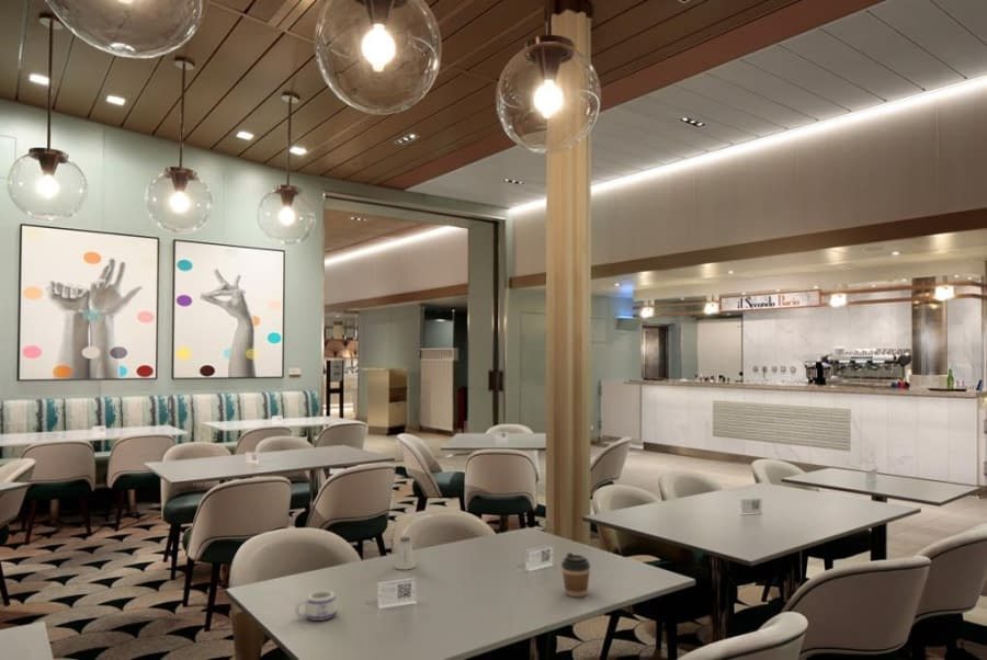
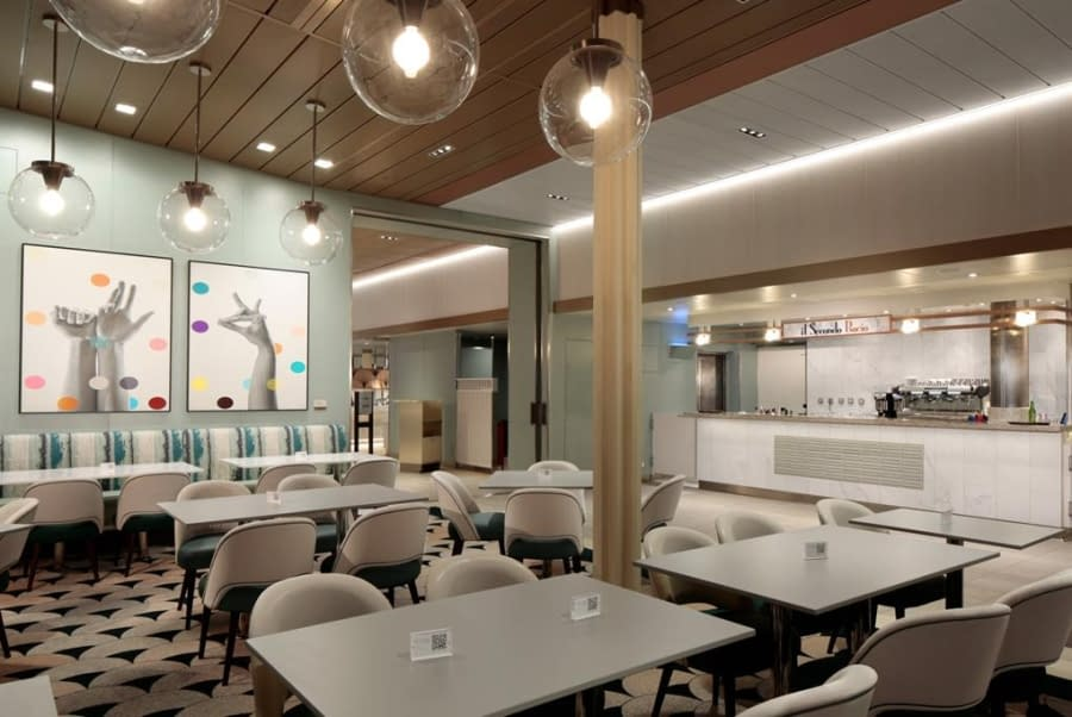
- mug [294,590,339,622]
- saltshaker [394,536,417,570]
- coffee cup [560,551,591,599]
